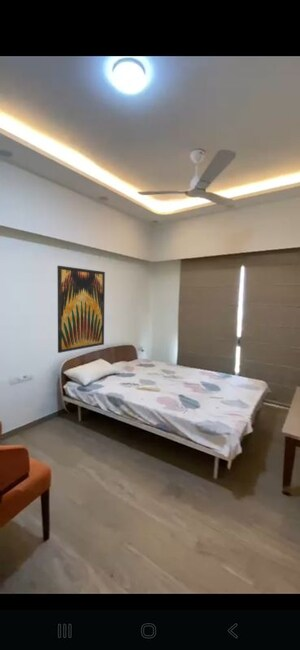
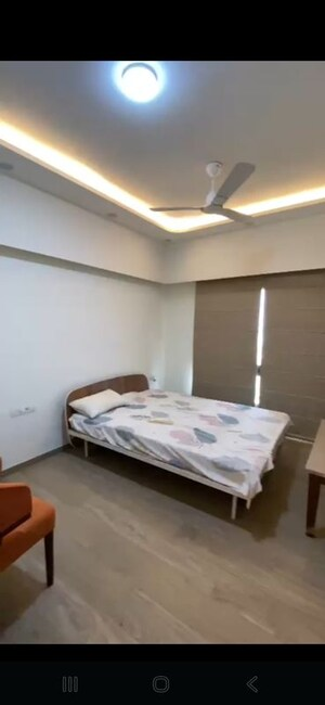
- wall art [56,265,106,354]
